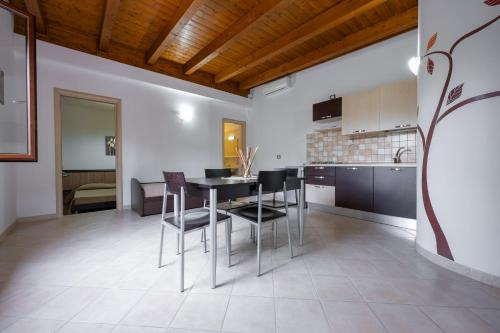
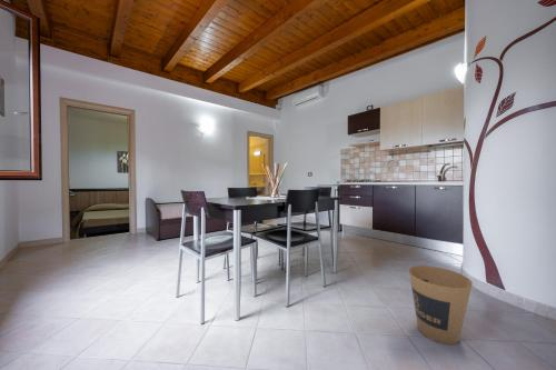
+ trash can [408,264,474,346]
